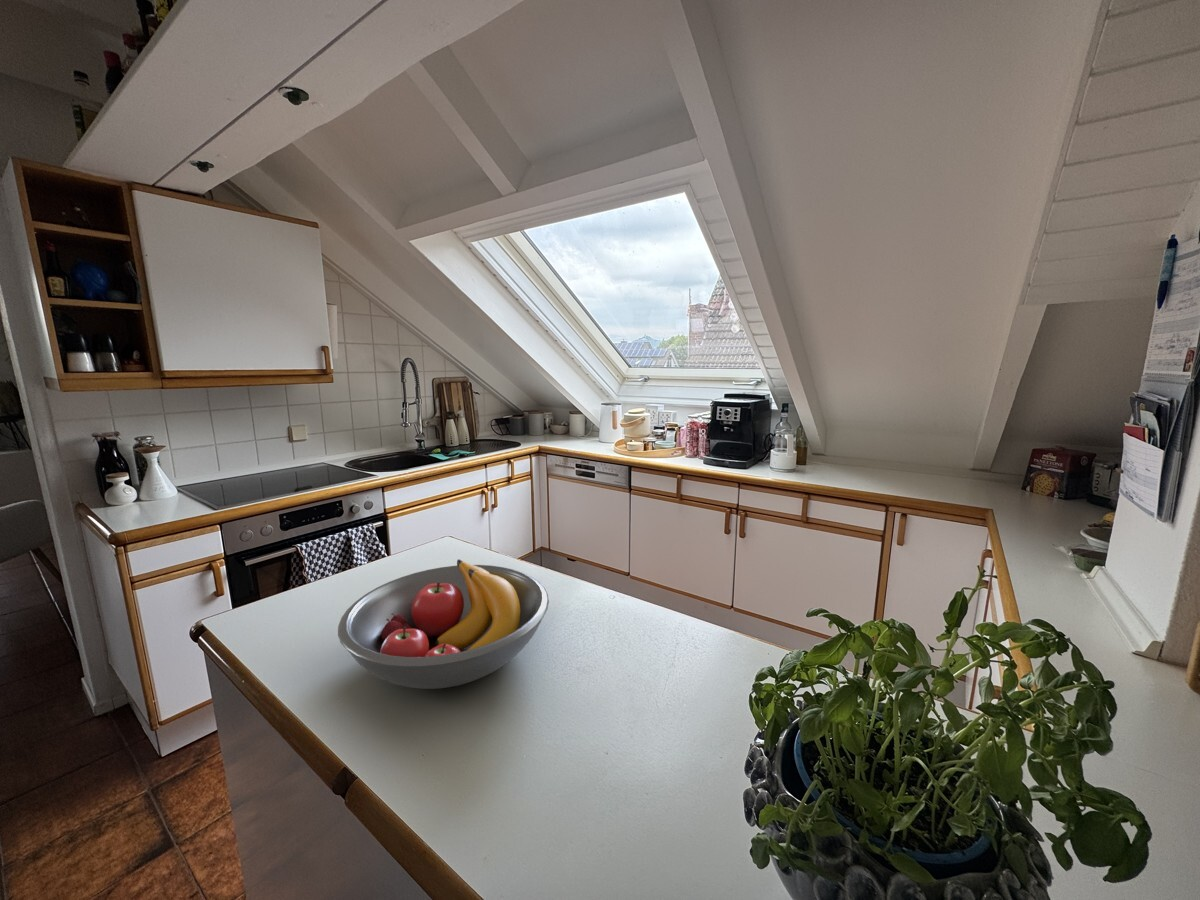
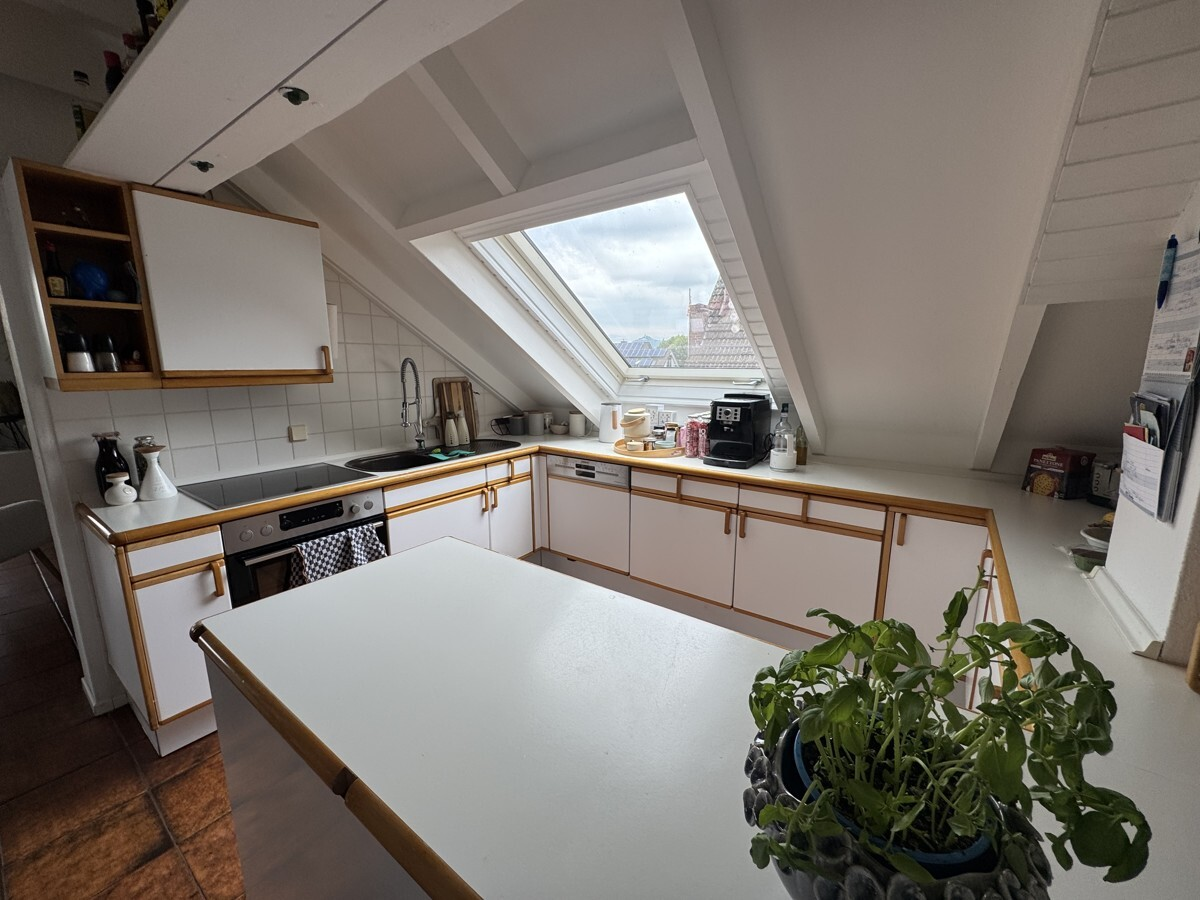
- fruit bowl [337,558,550,690]
